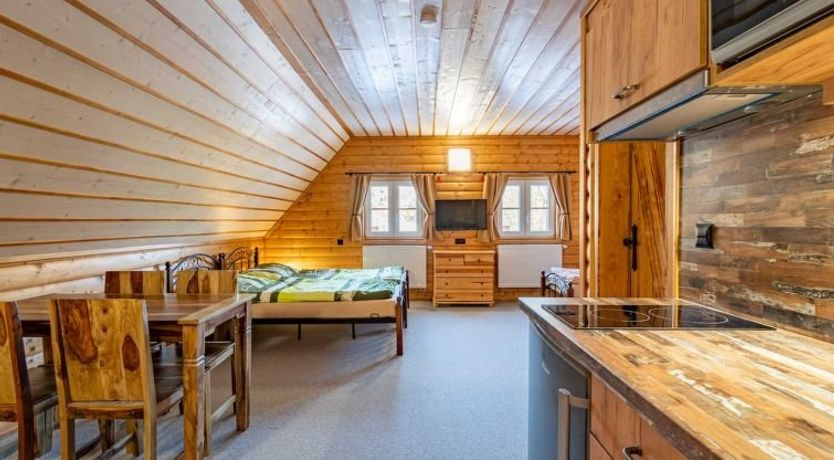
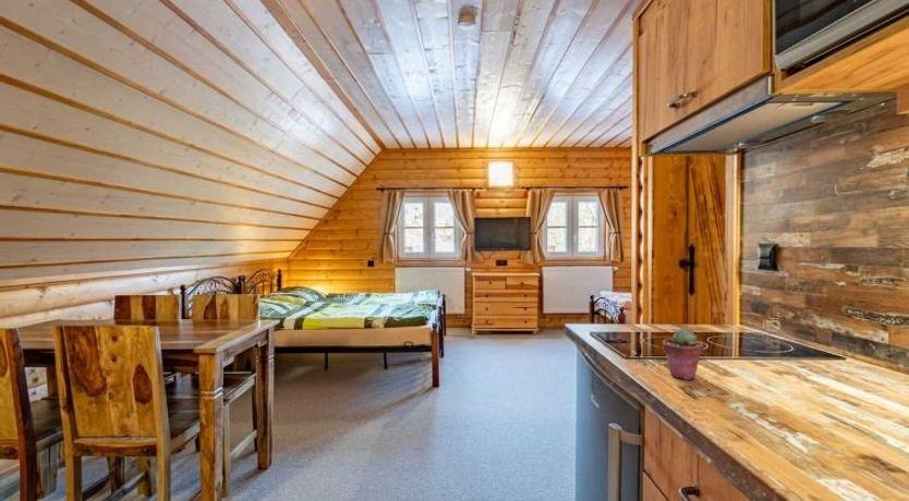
+ potted succulent [662,328,704,381]
